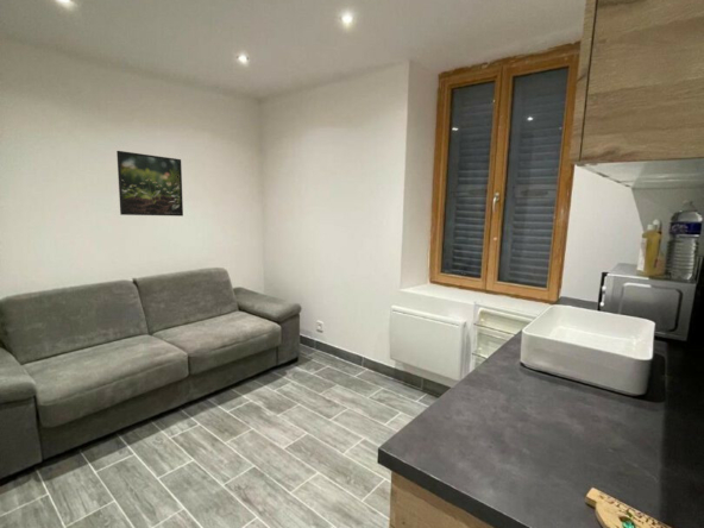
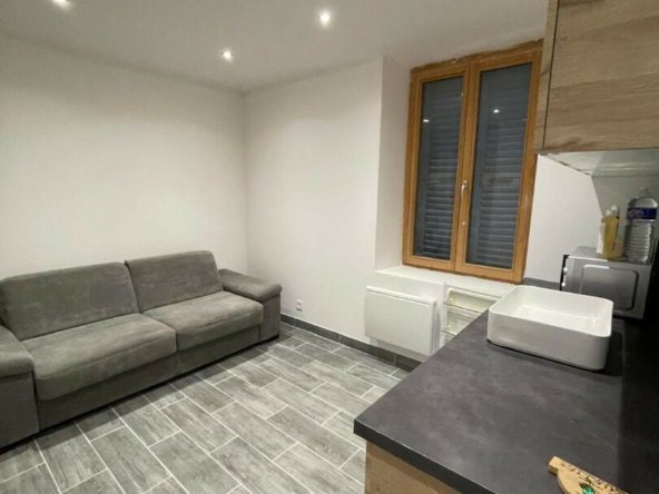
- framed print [115,150,184,218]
